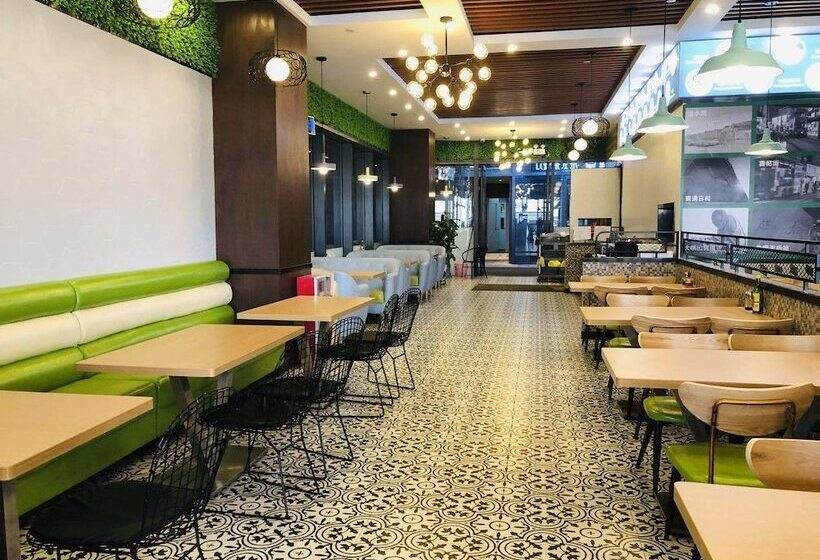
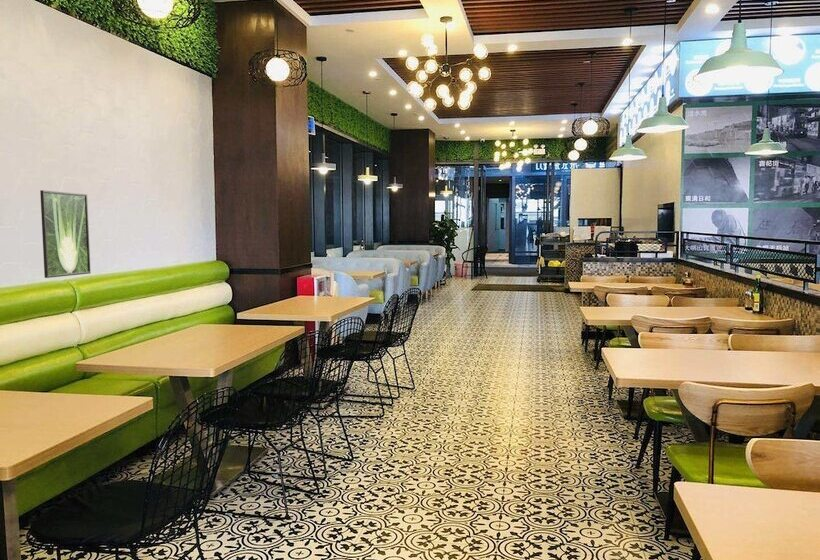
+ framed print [39,189,91,279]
